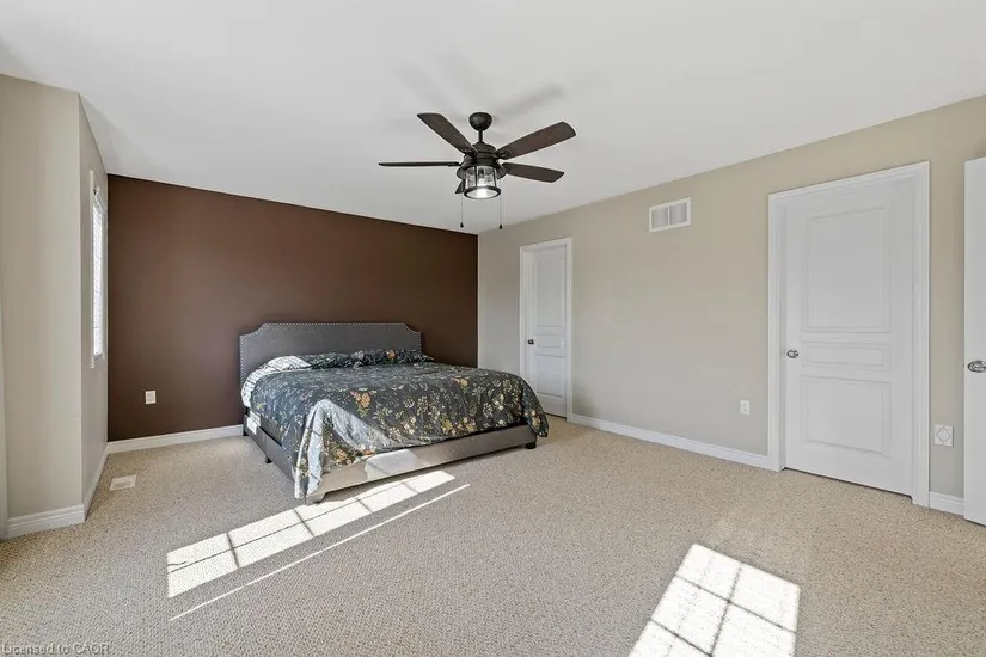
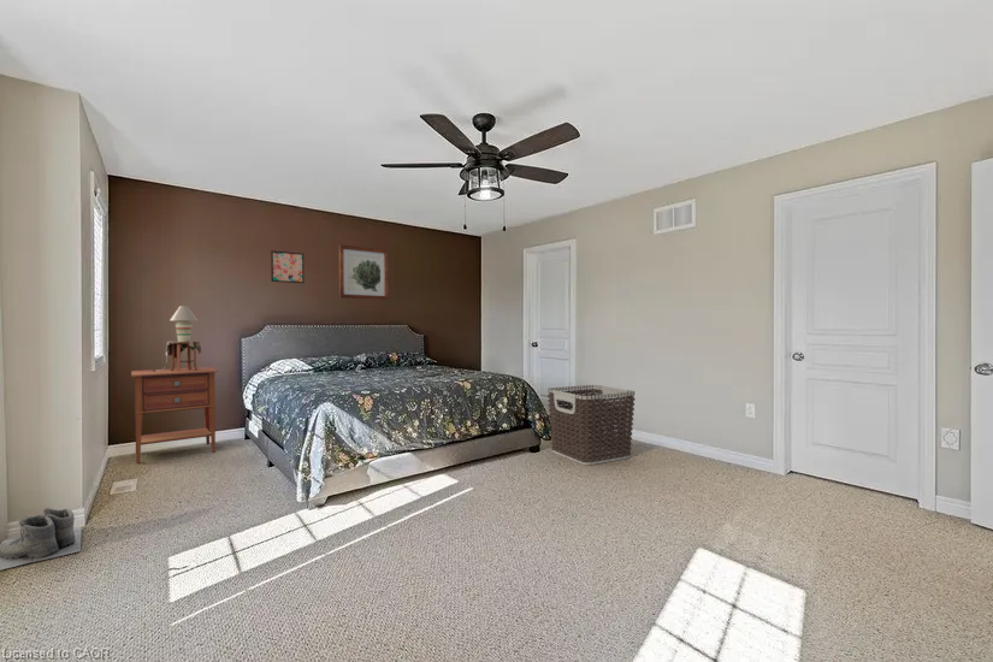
+ table lamp [154,305,202,372]
+ clothes hamper [546,384,637,466]
+ boots [0,507,83,572]
+ nightstand [130,366,219,465]
+ wall art [270,249,305,284]
+ wall art [338,243,389,301]
